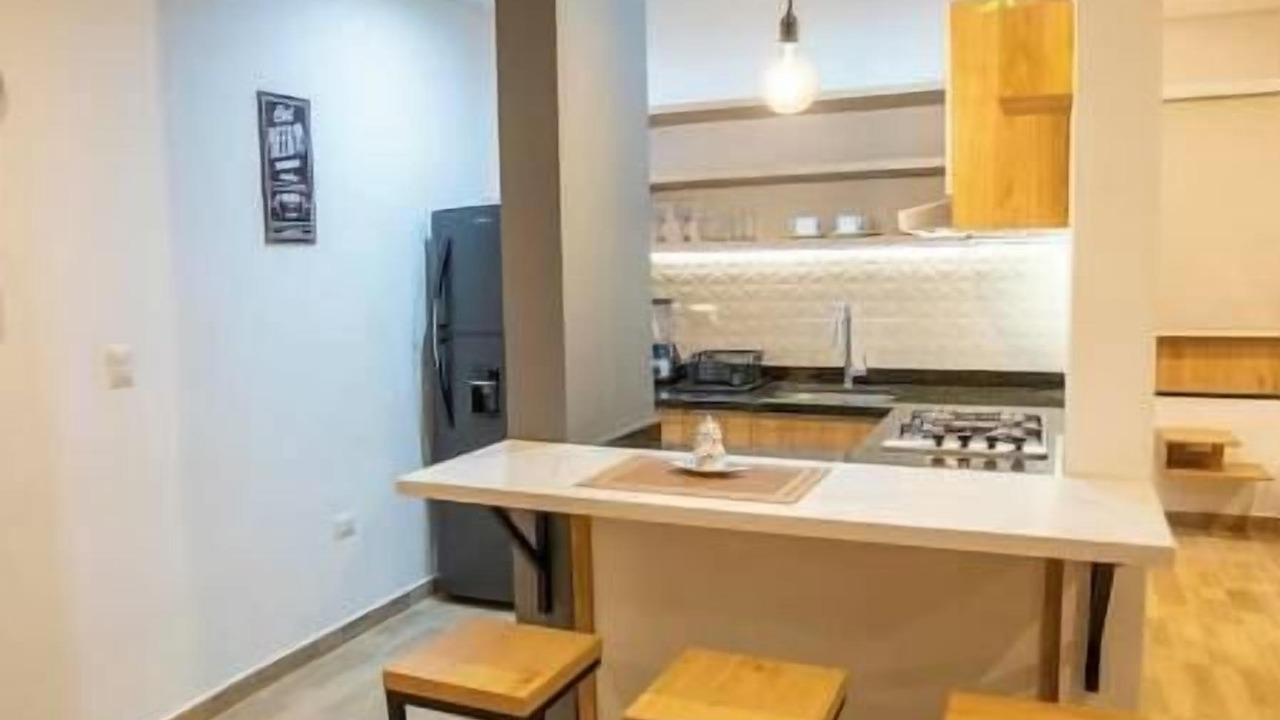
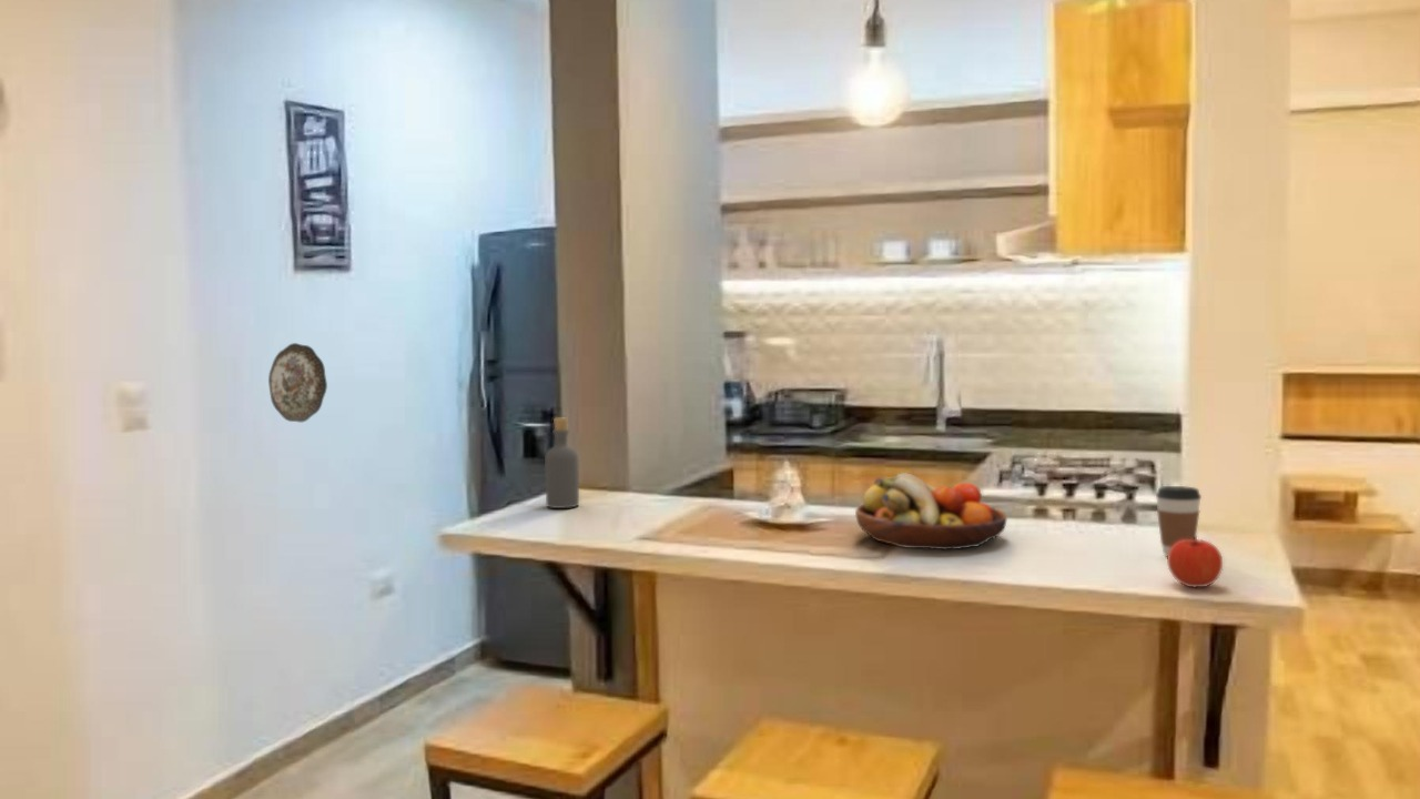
+ bottle [544,417,580,509]
+ fruit bowl [854,472,1008,550]
+ coffee cup [1155,485,1203,556]
+ decorative plate [267,342,328,424]
+ apple [1166,534,1224,588]
